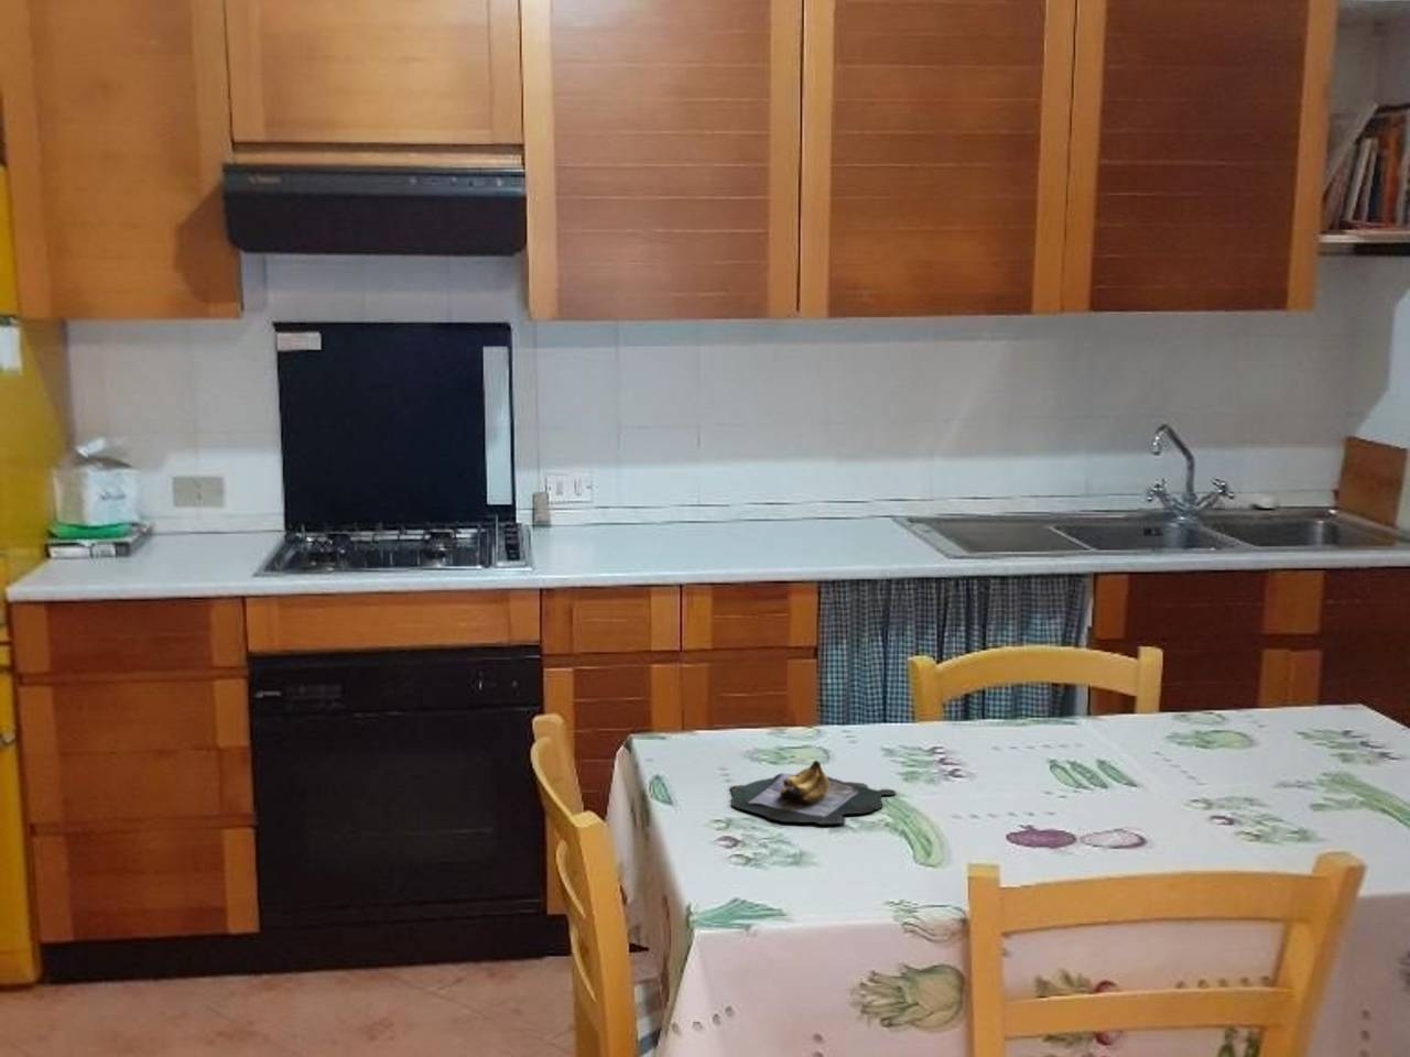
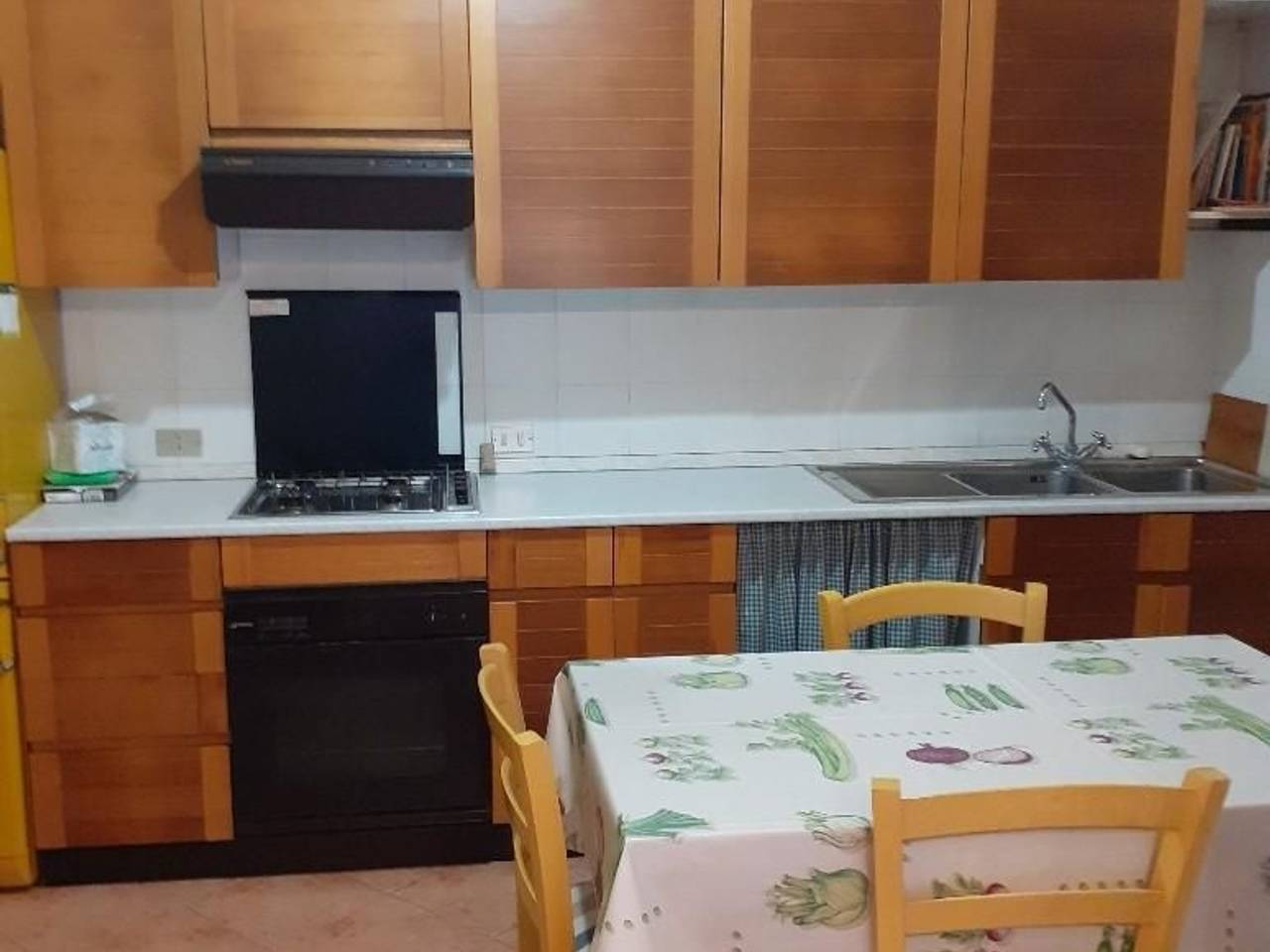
- banana bunch [729,759,897,825]
